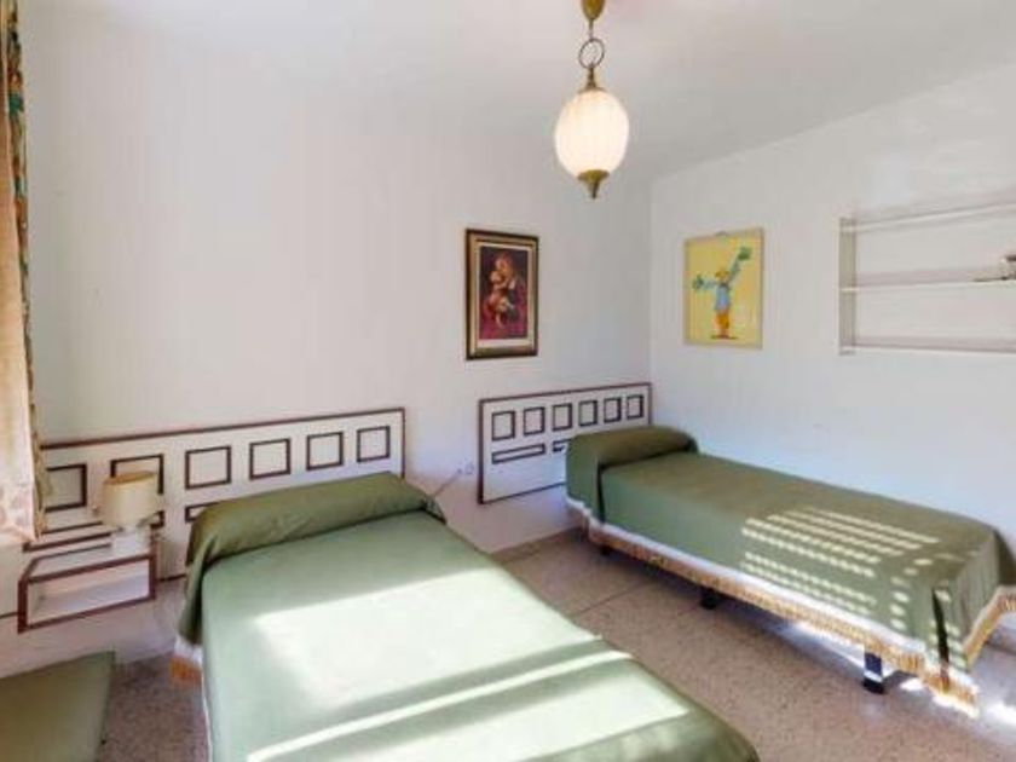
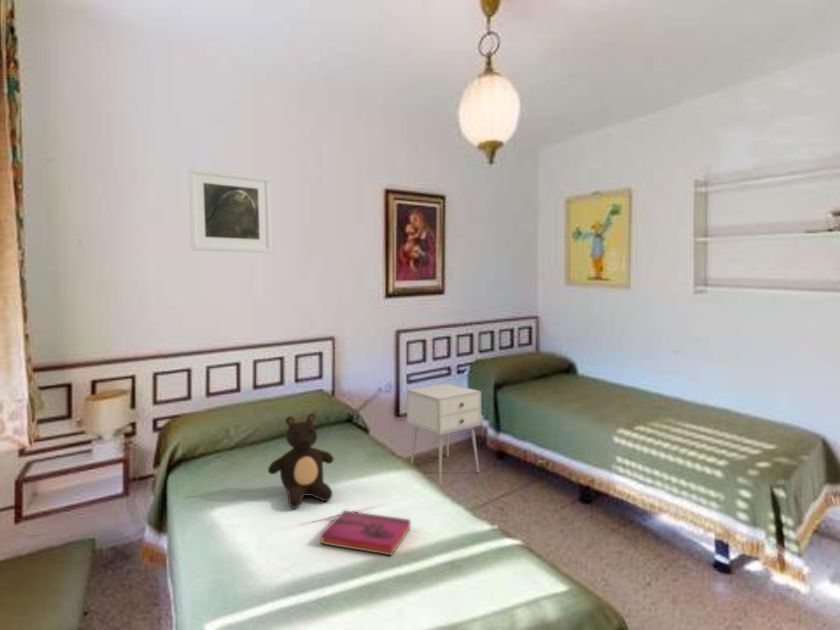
+ hardback book [319,509,411,557]
+ nightstand [406,382,482,486]
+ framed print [187,167,273,254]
+ teddy bear [267,413,335,509]
